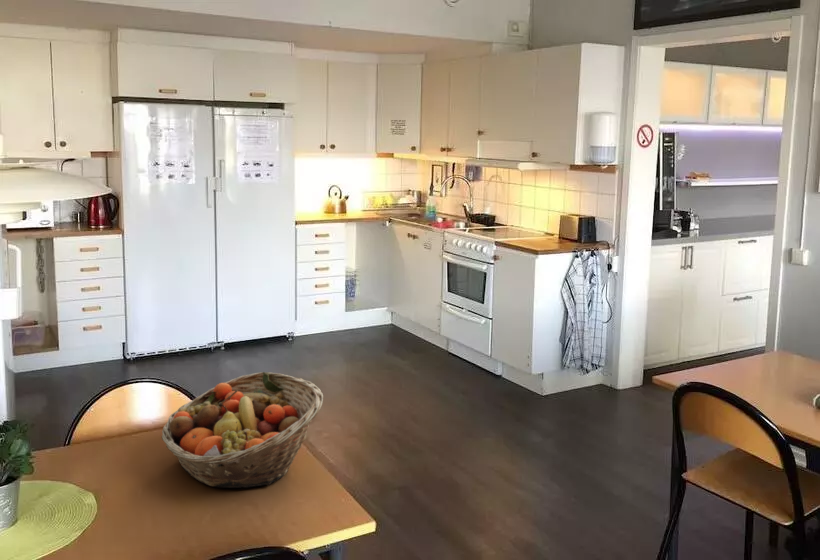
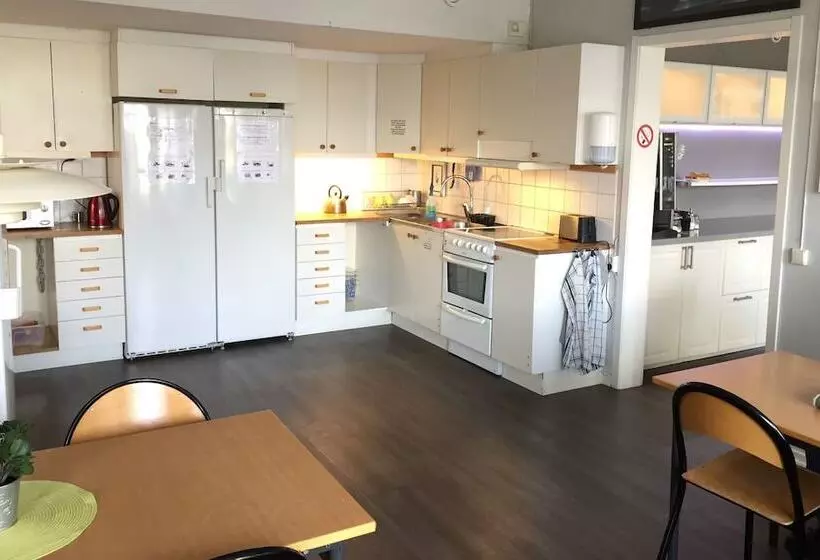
- fruit basket [161,371,324,489]
